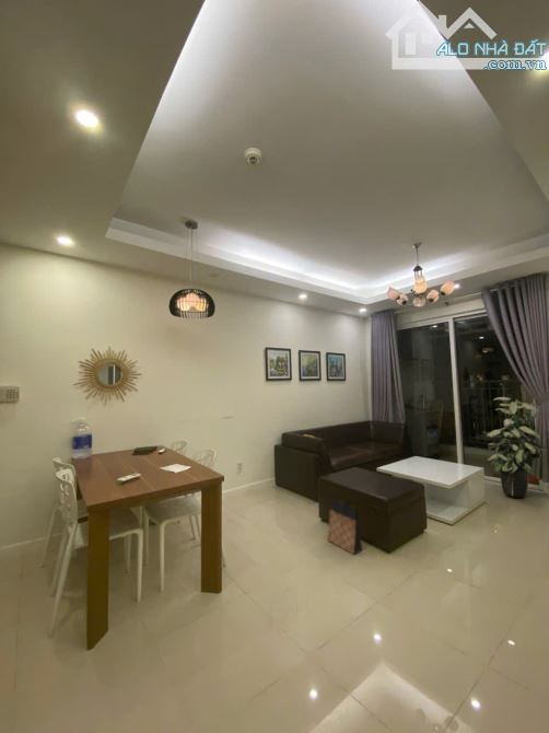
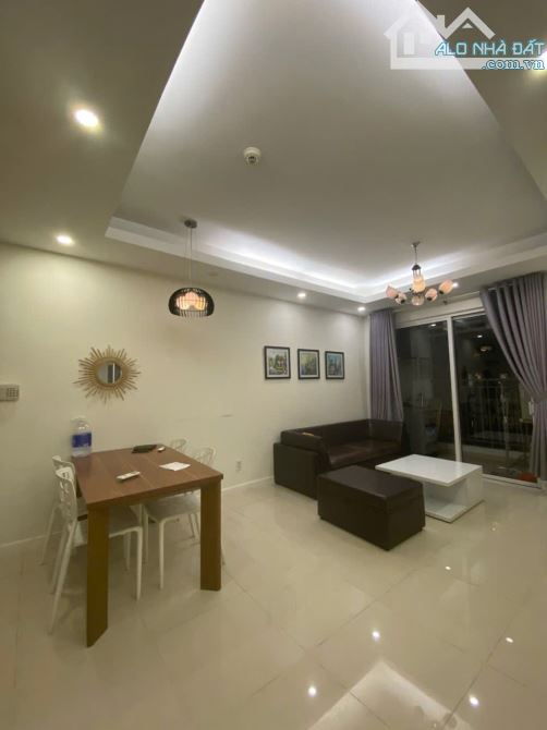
- indoor plant [482,396,549,499]
- bag [327,497,363,556]
